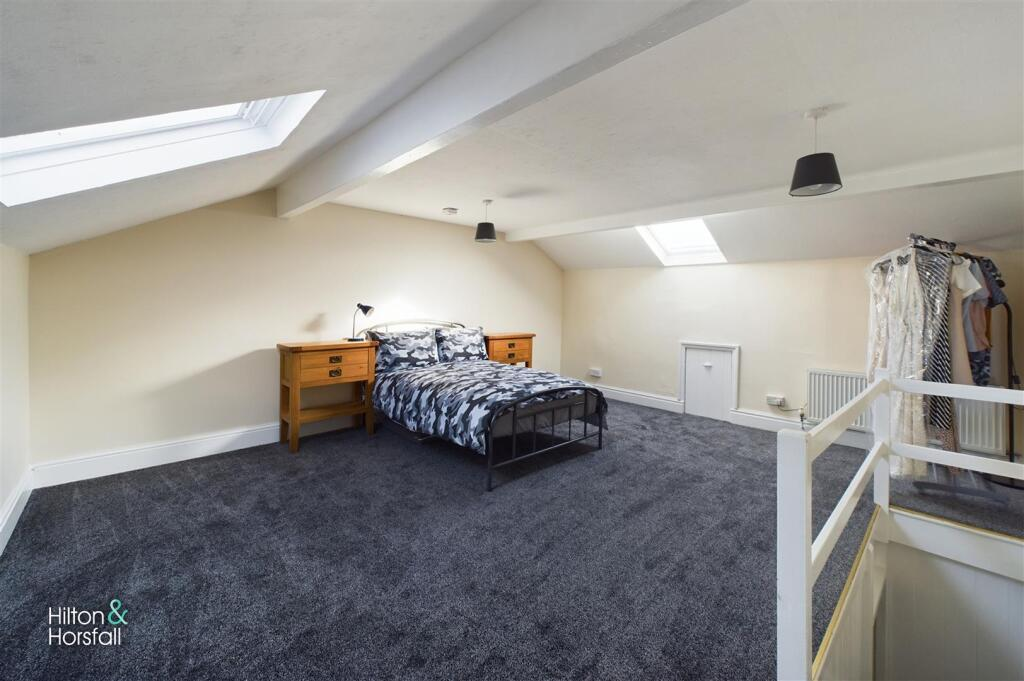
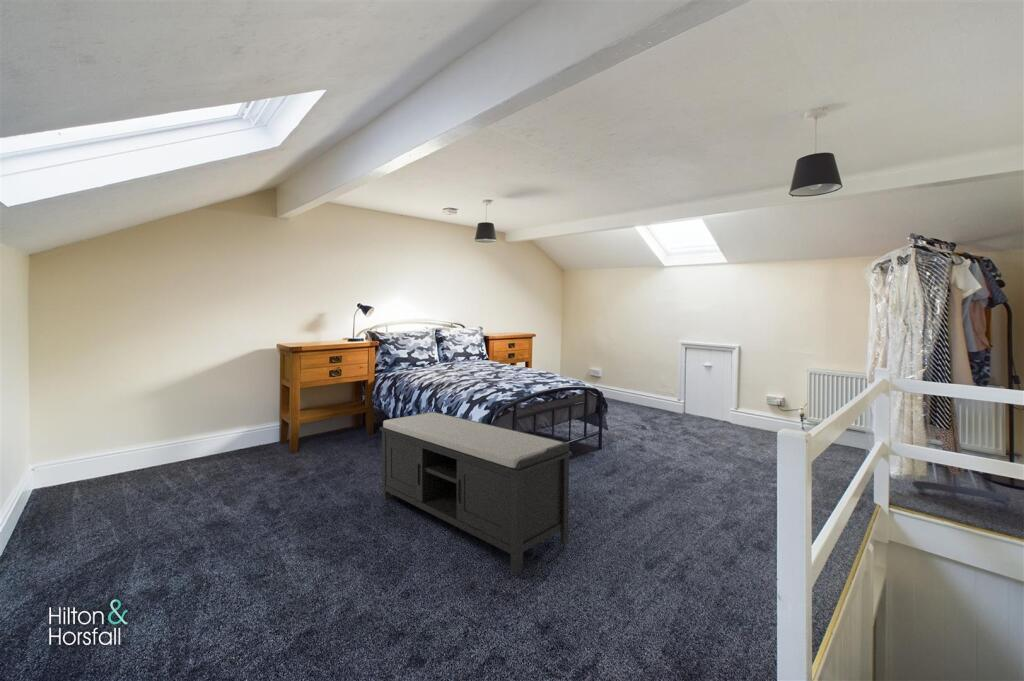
+ bench [379,411,573,574]
